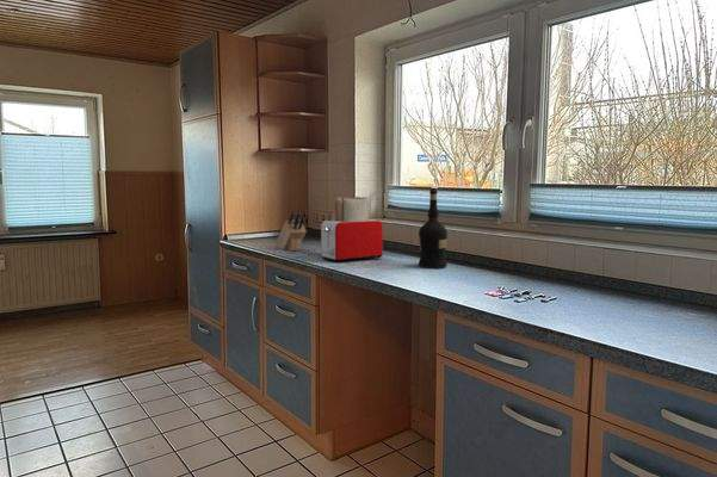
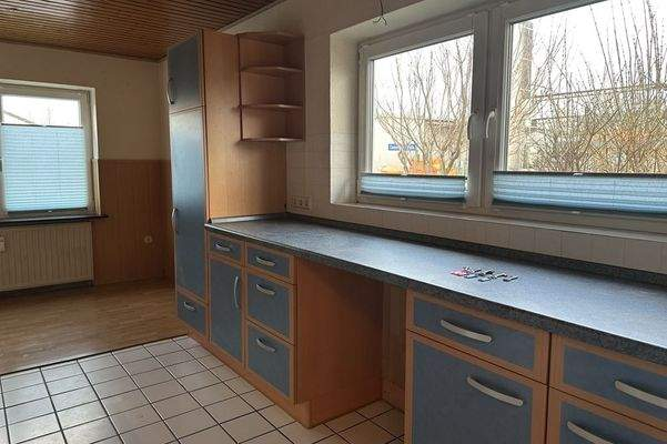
- knife block [273,210,308,252]
- liquor [418,187,449,270]
- toaster [320,196,384,264]
